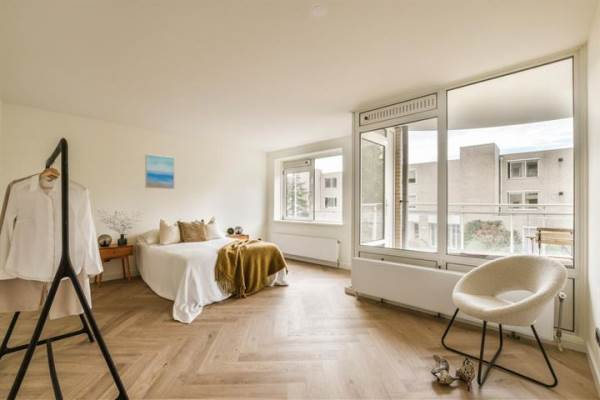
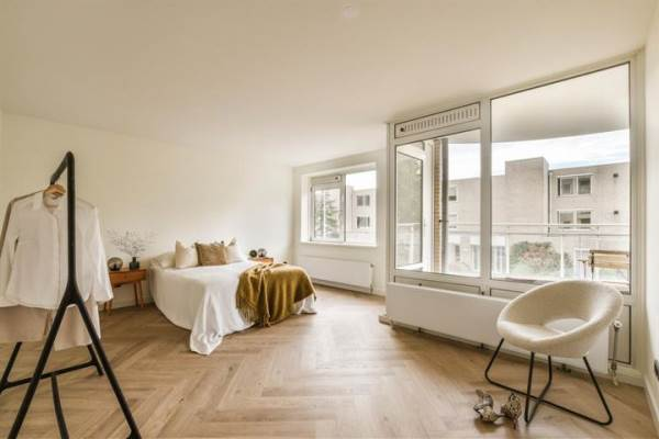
- wall art [144,153,175,190]
